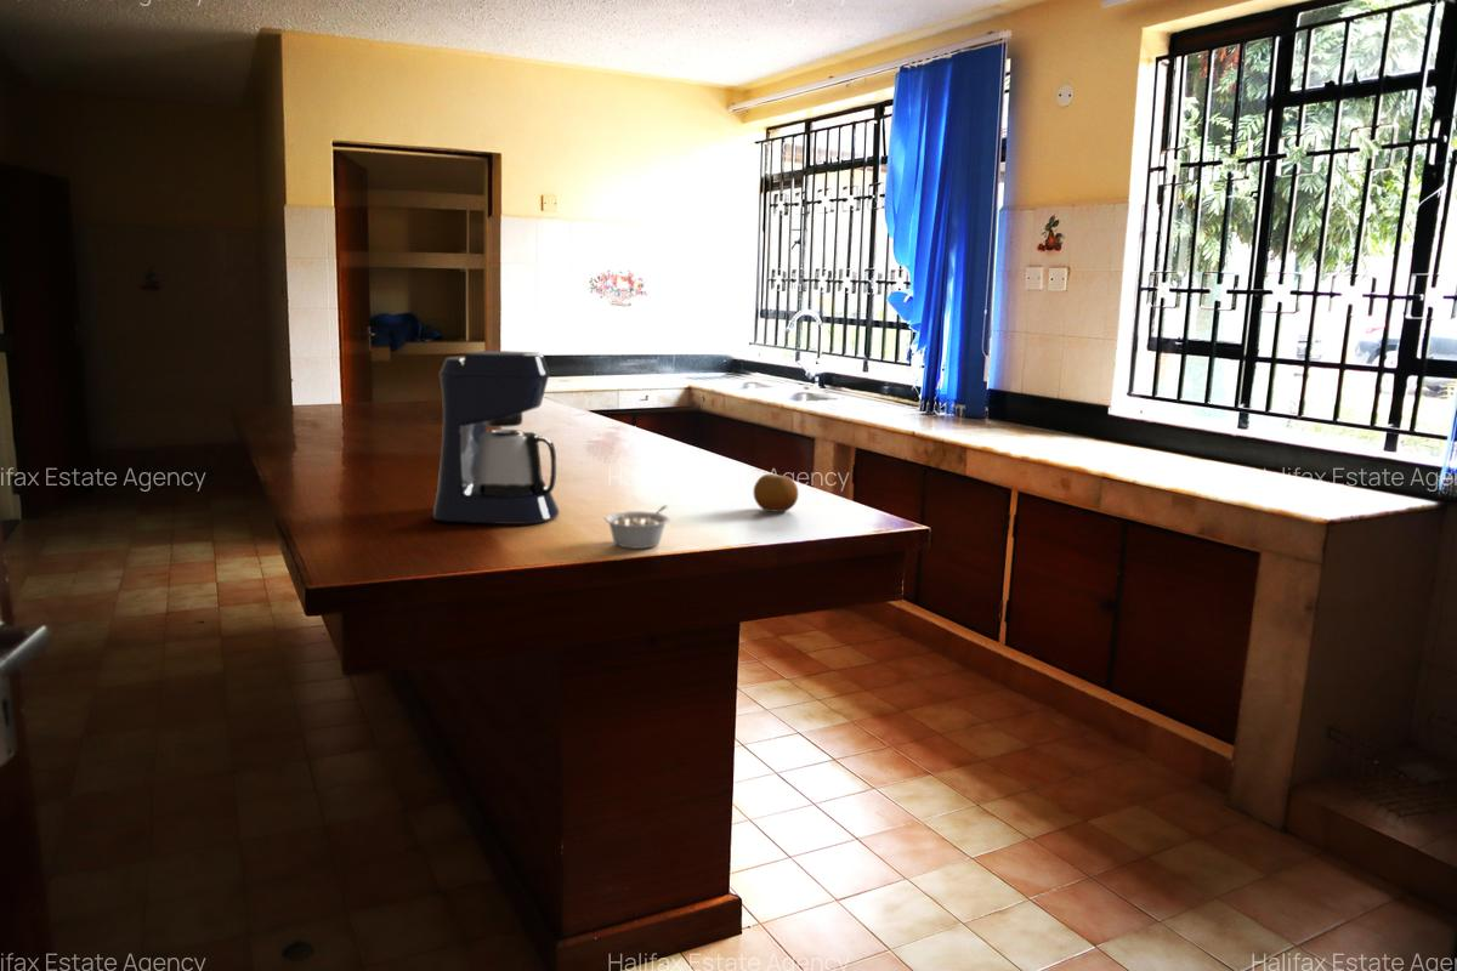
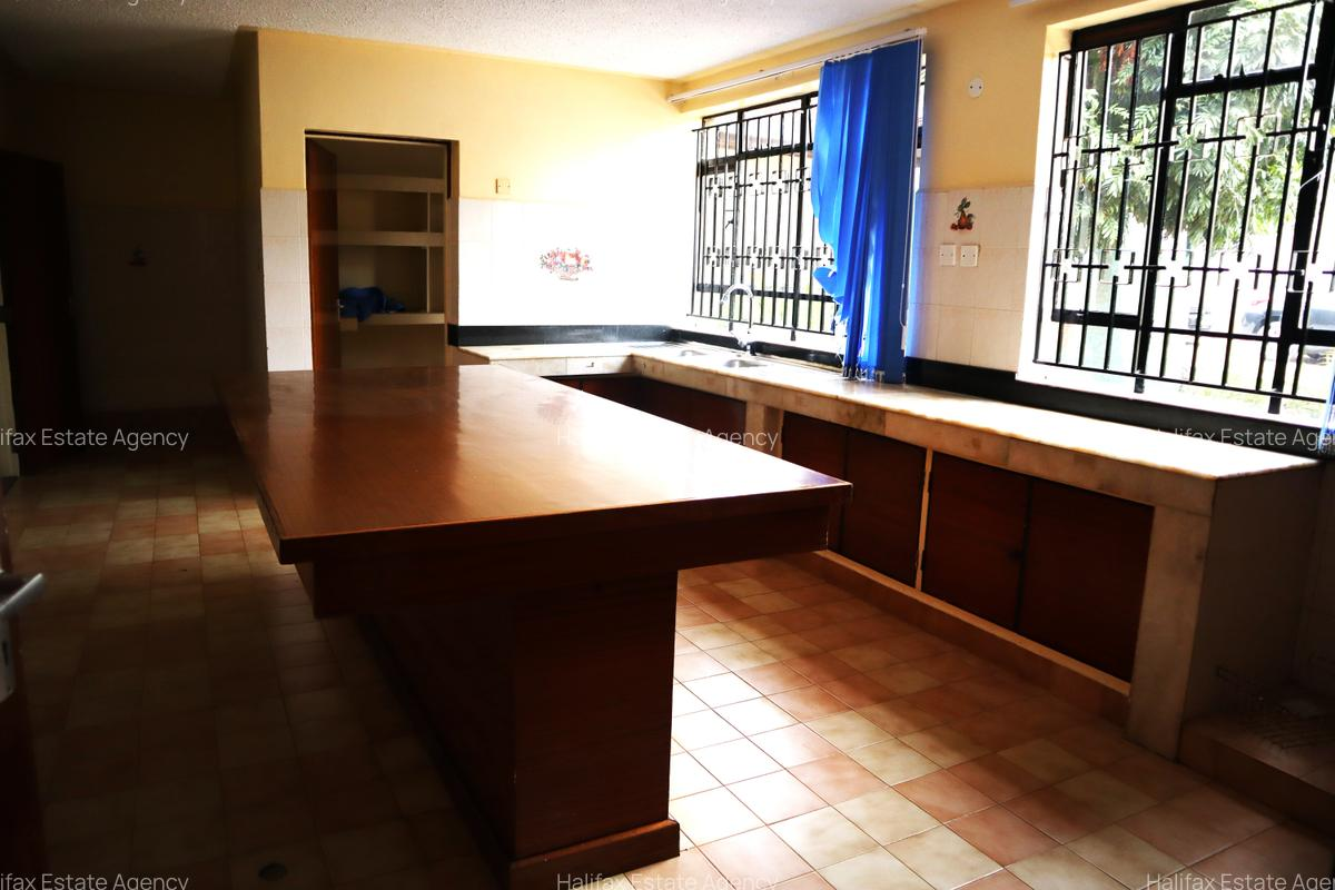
- fruit [753,472,800,513]
- legume [603,505,671,550]
- coffee maker [432,350,560,526]
